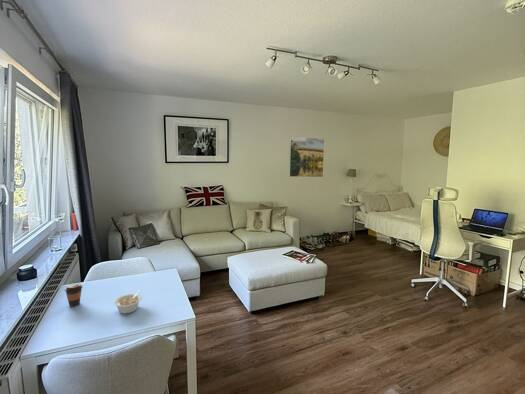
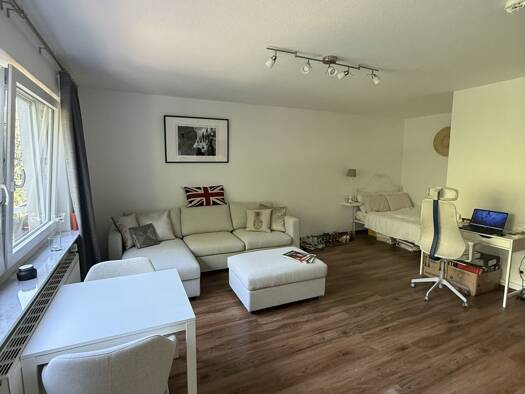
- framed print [288,135,325,178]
- coffee cup [64,282,84,307]
- legume [113,289,143,315]
